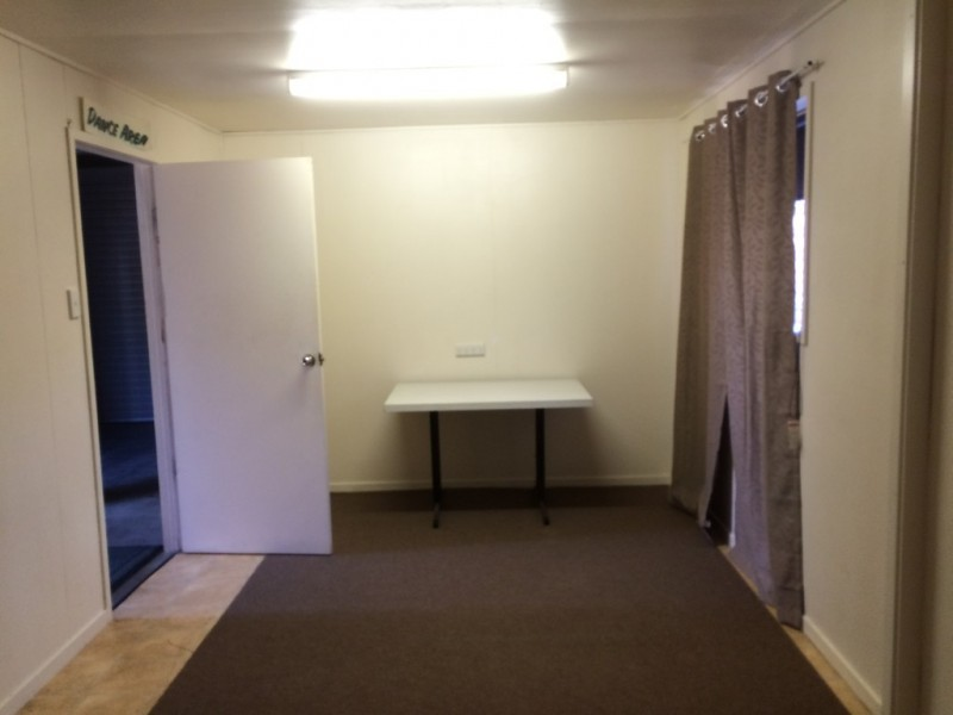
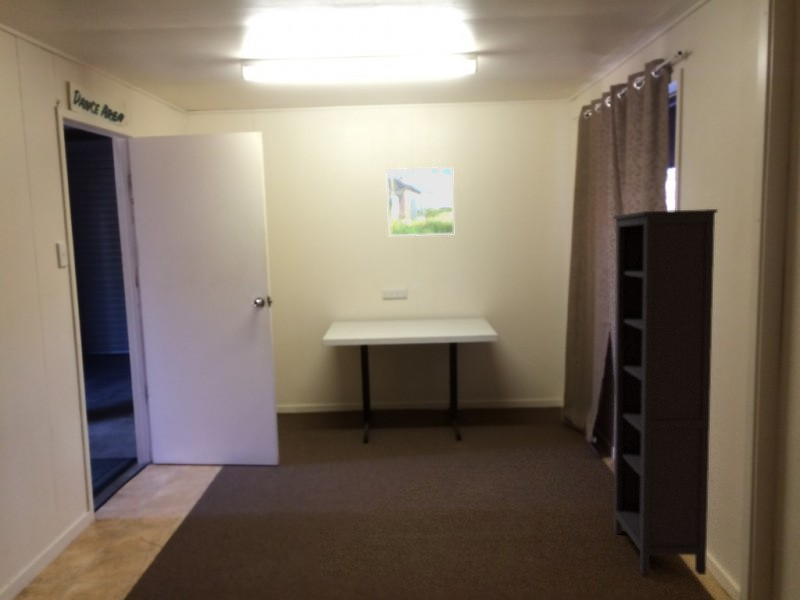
+ bookcase [612,208,718,576]
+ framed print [385,166,455,237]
